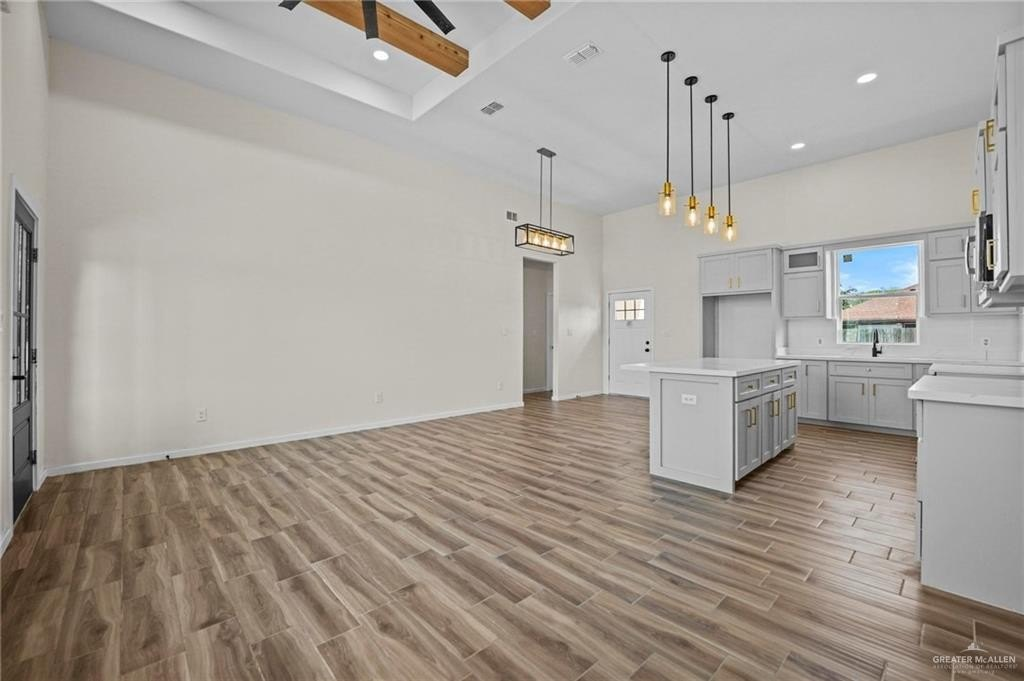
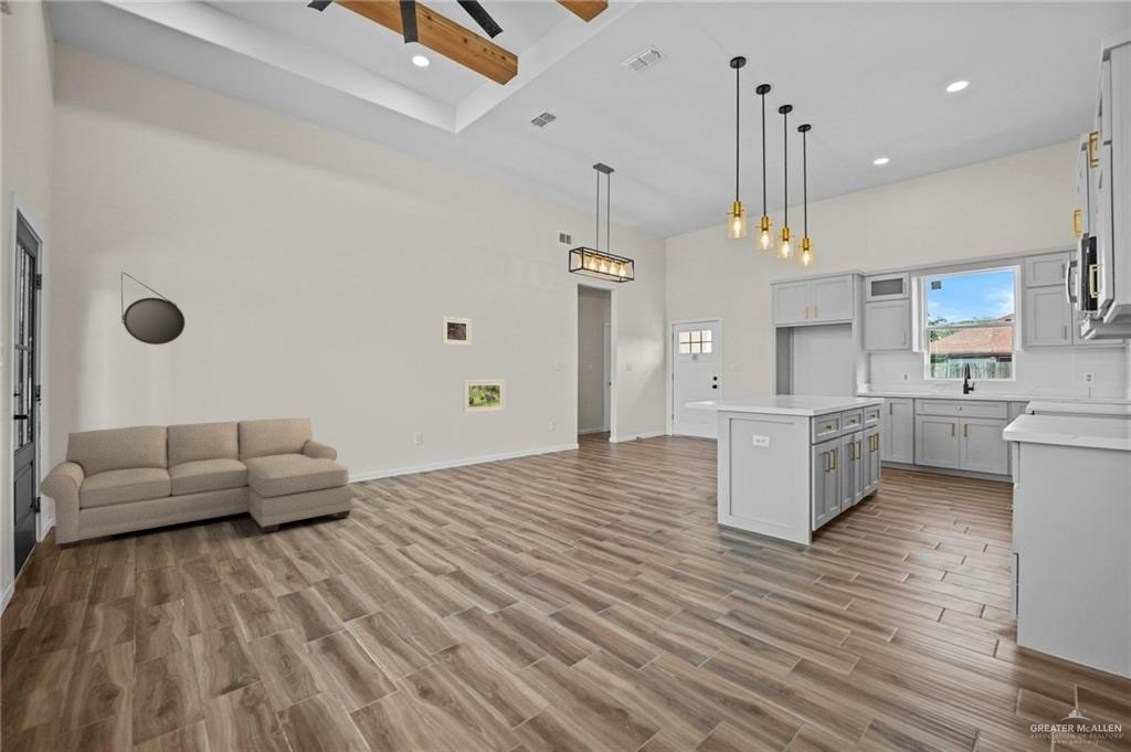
+ home mirror [120,272,187,346]
+ sofa [39,417,353,551]
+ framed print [463,379,506,414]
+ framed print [441,316,472,347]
